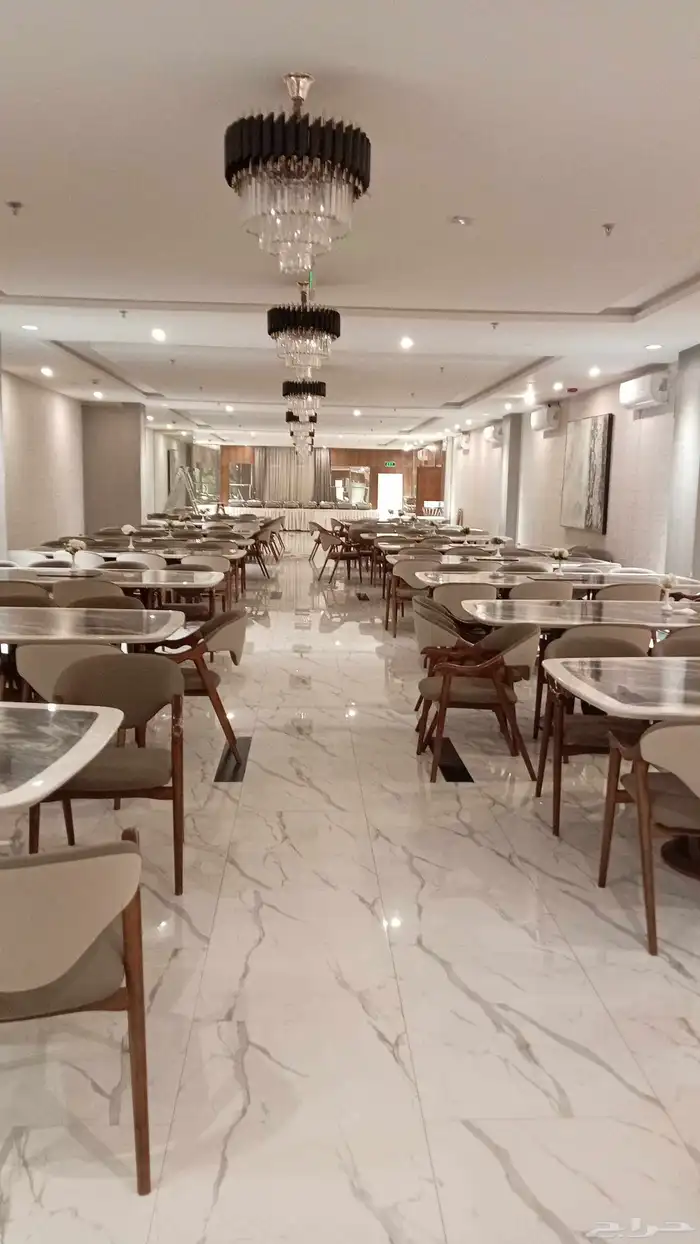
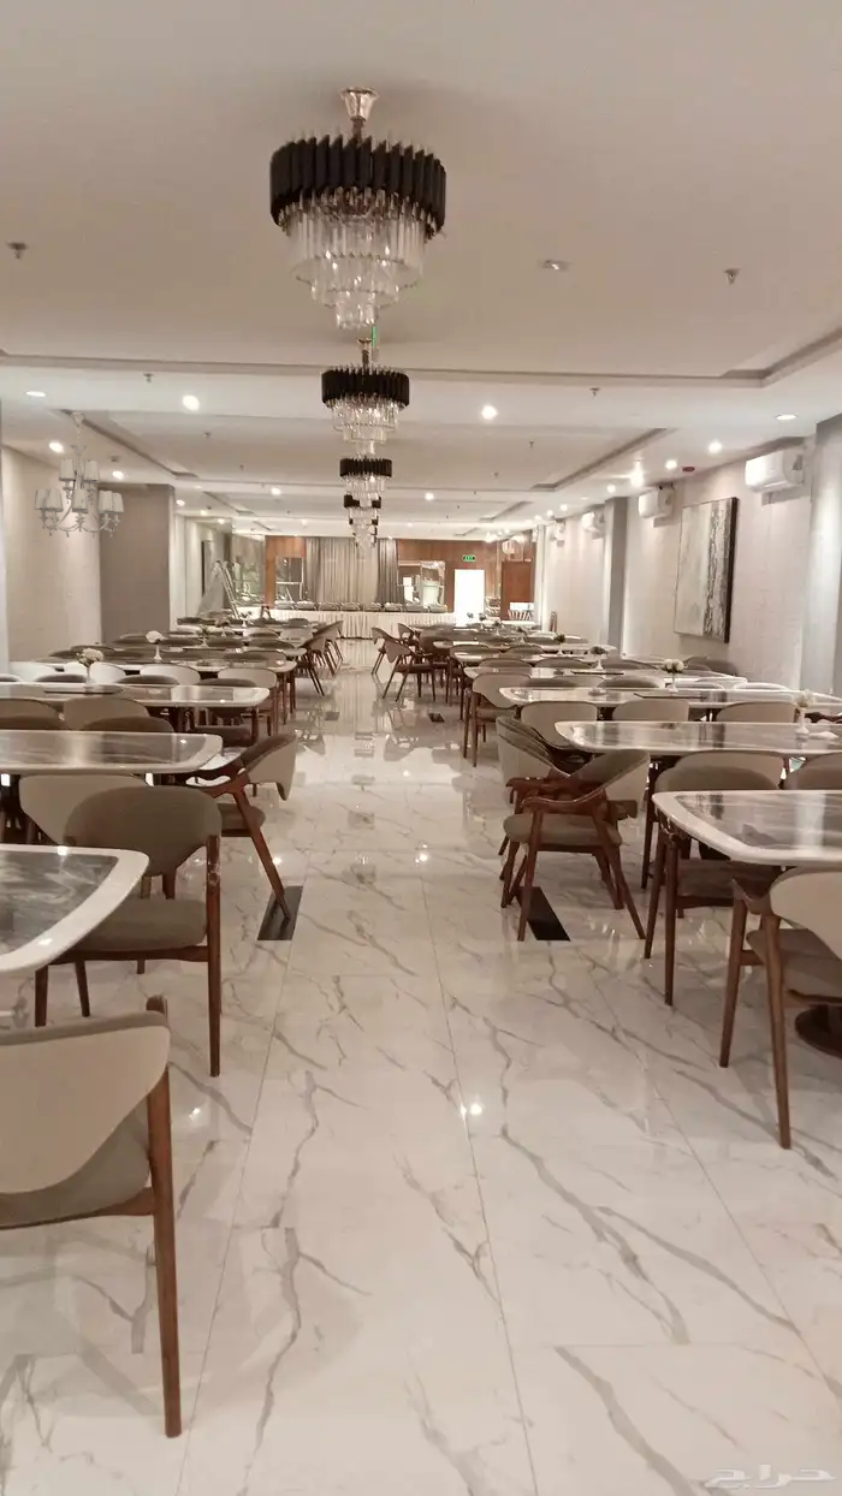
+ chandelier [34,411,125,539]
